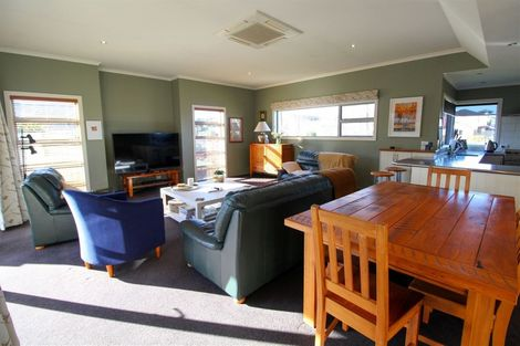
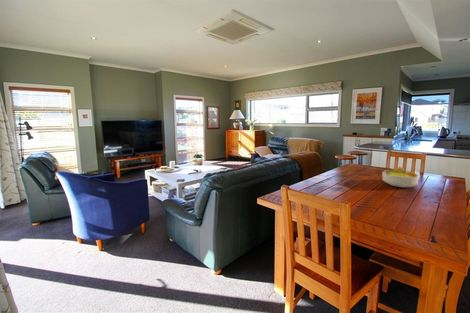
+ fruit bowl [381,166,420,188]
